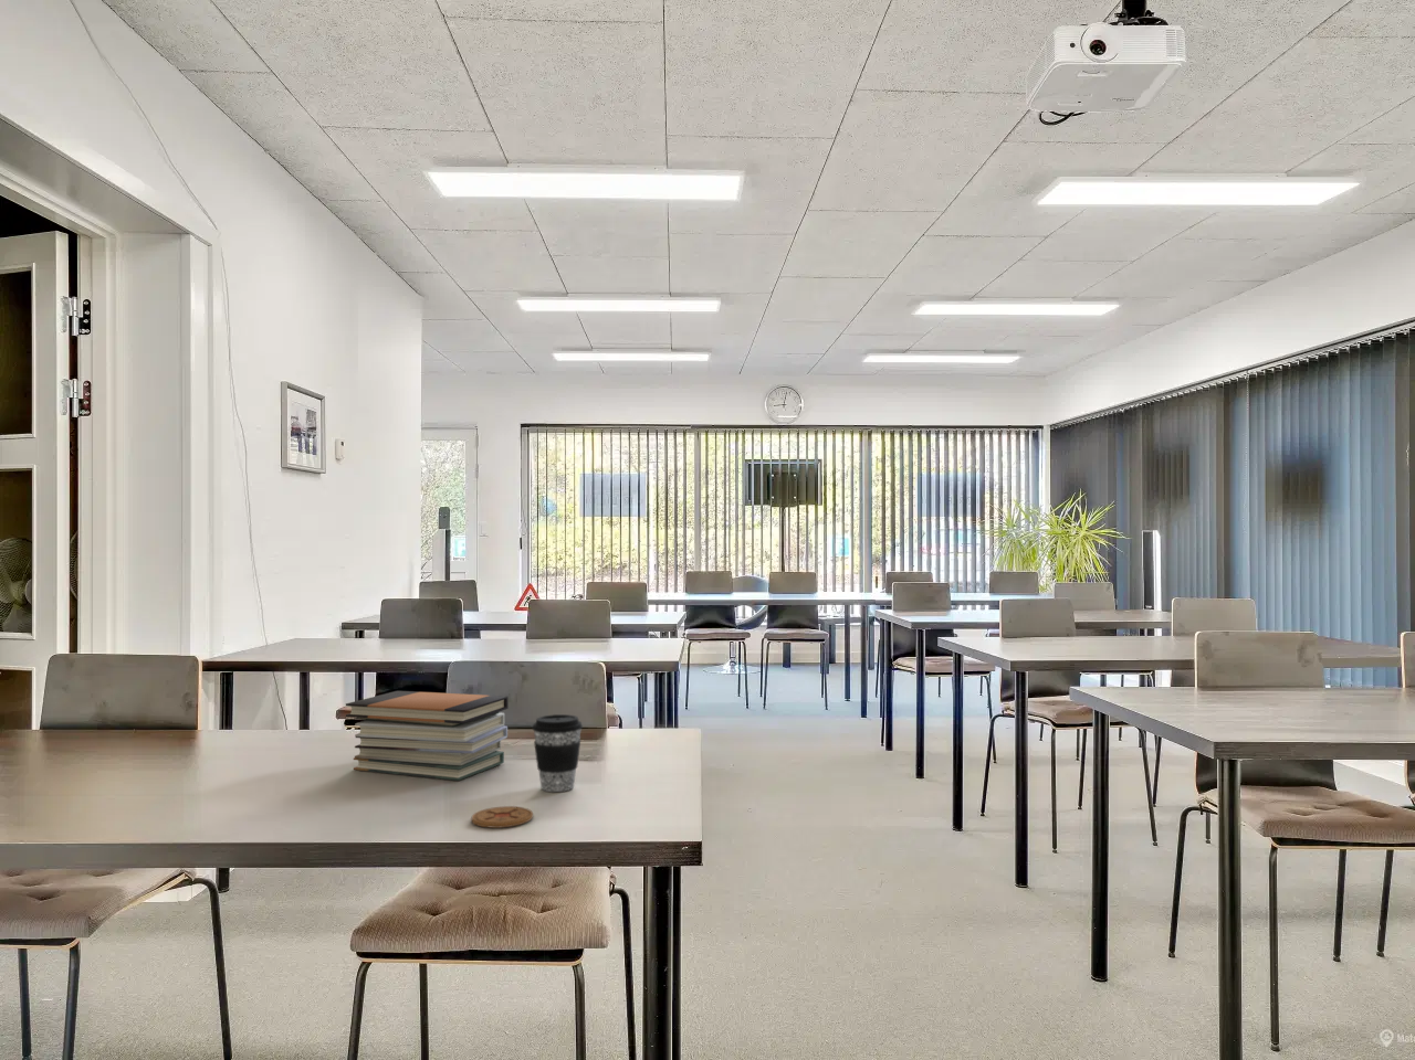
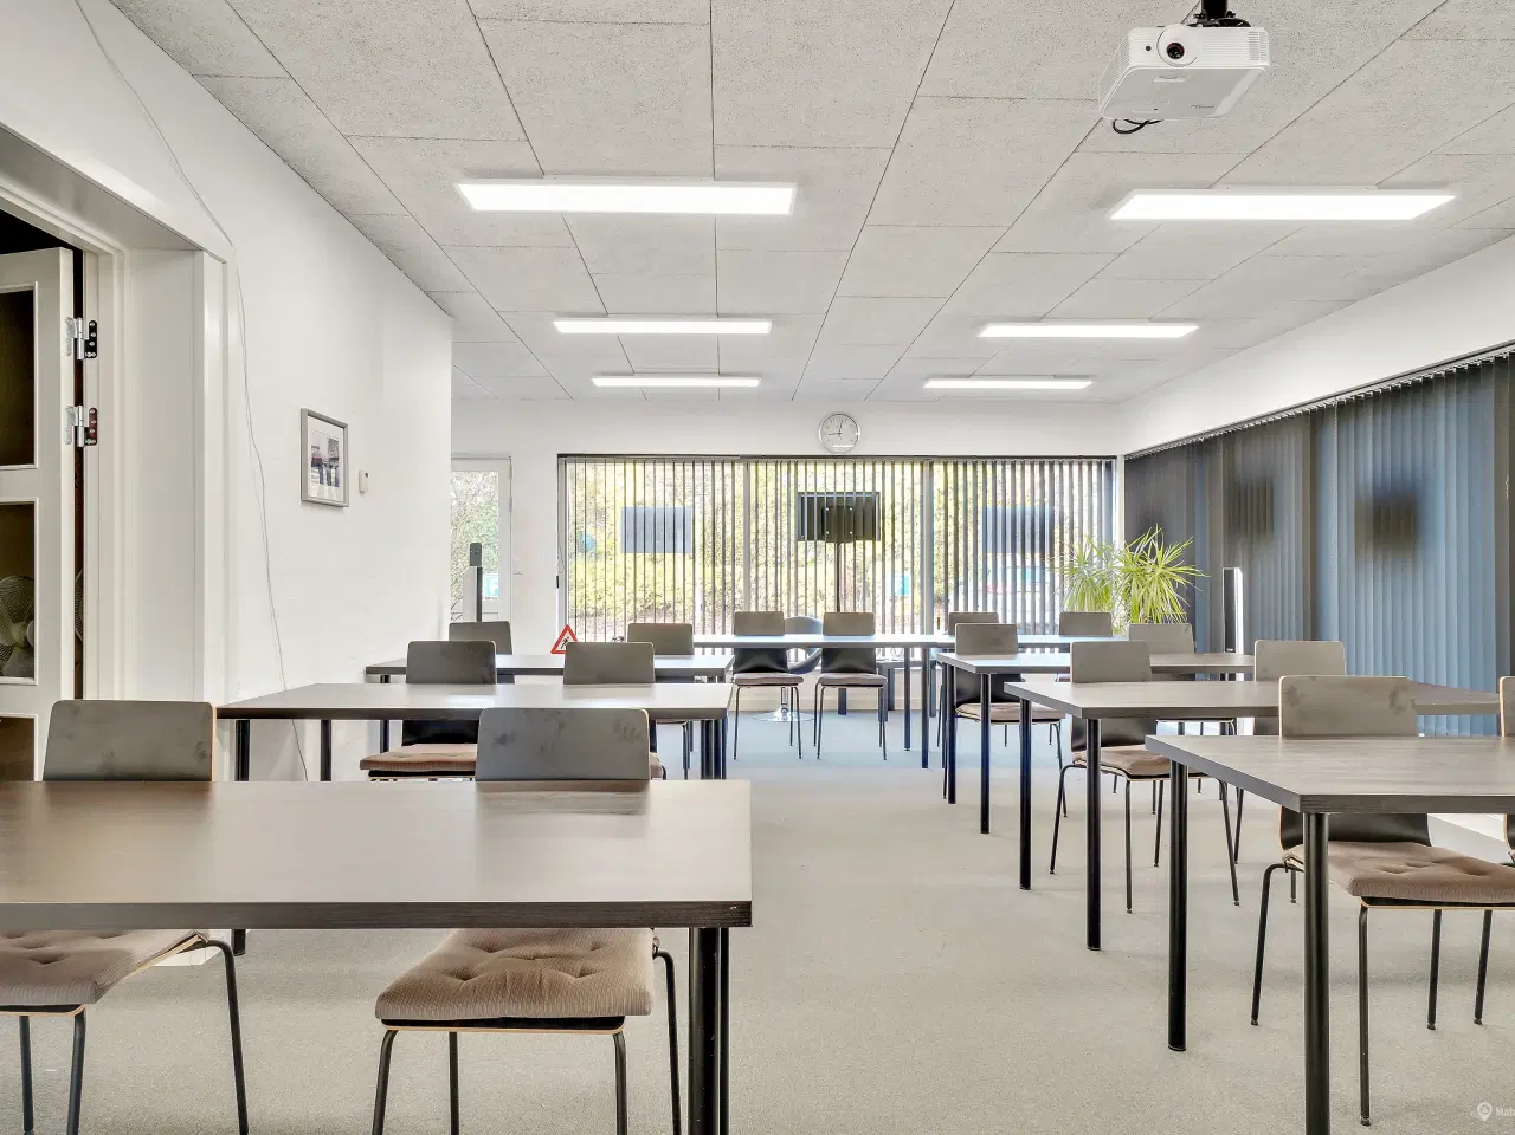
- coaster [470,805,534,830]
- book stack [345,690,509,782]
- coffee cup [531,714,584,793]
